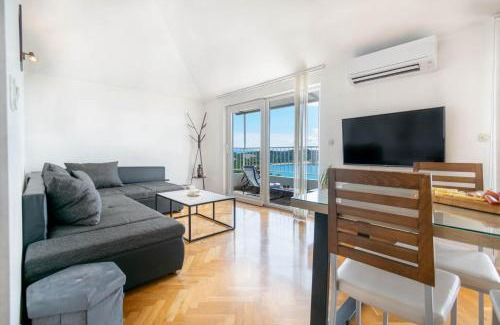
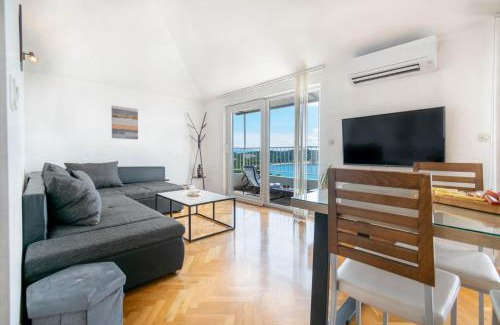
+ wall art [111,105,139,140]
